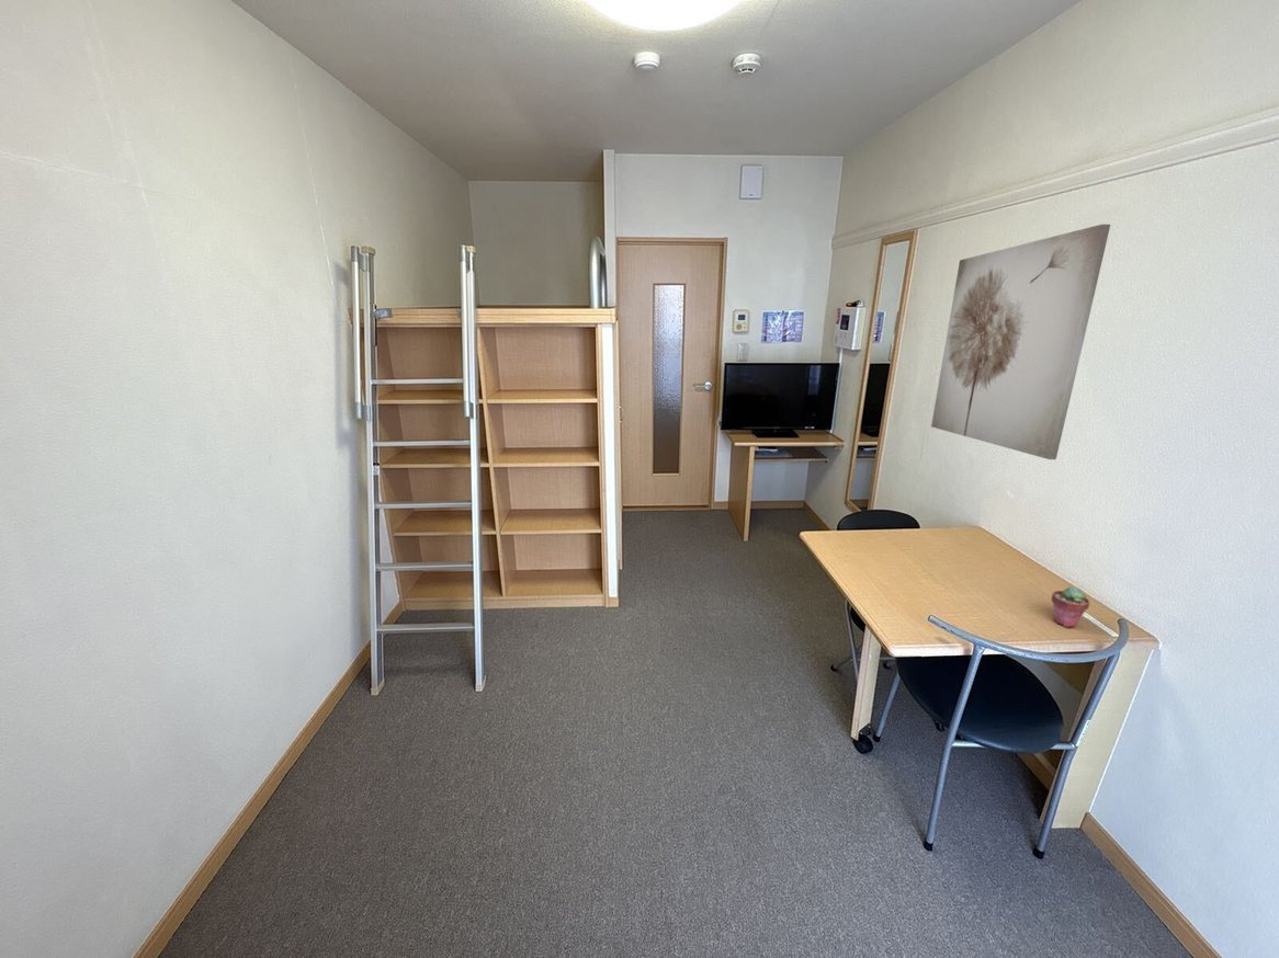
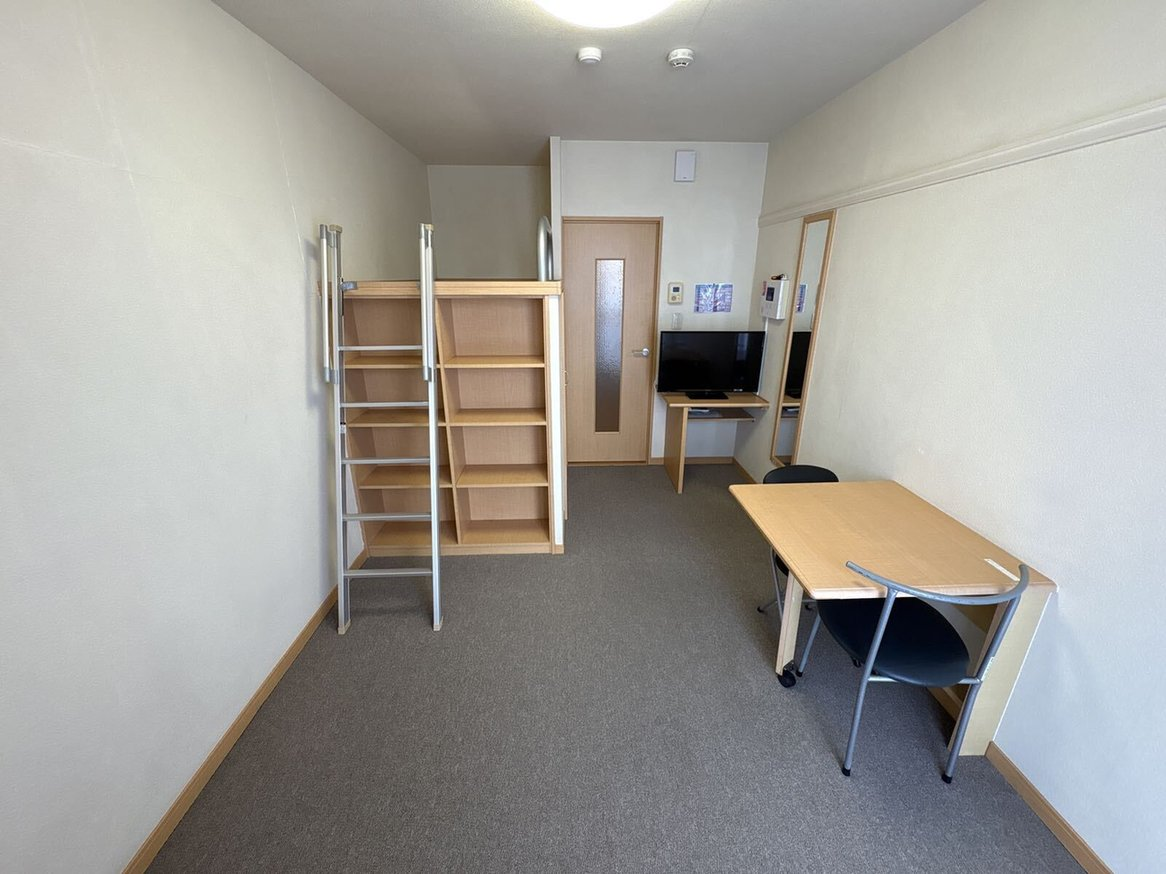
- wall art [930,223,1111,460]
- potted succulent [1051,585,1090,628]
